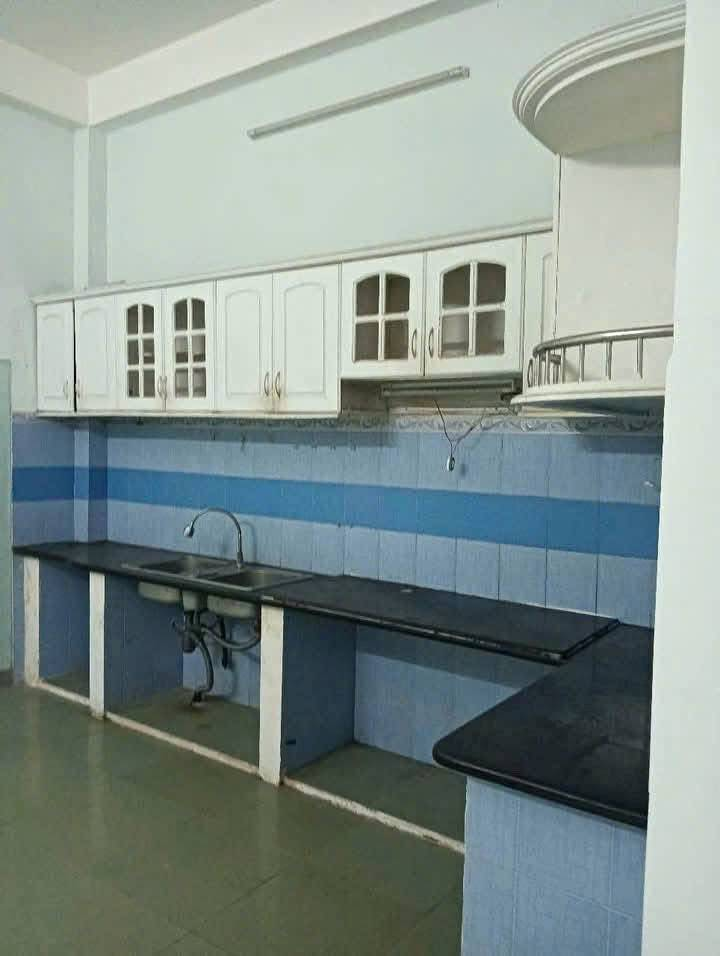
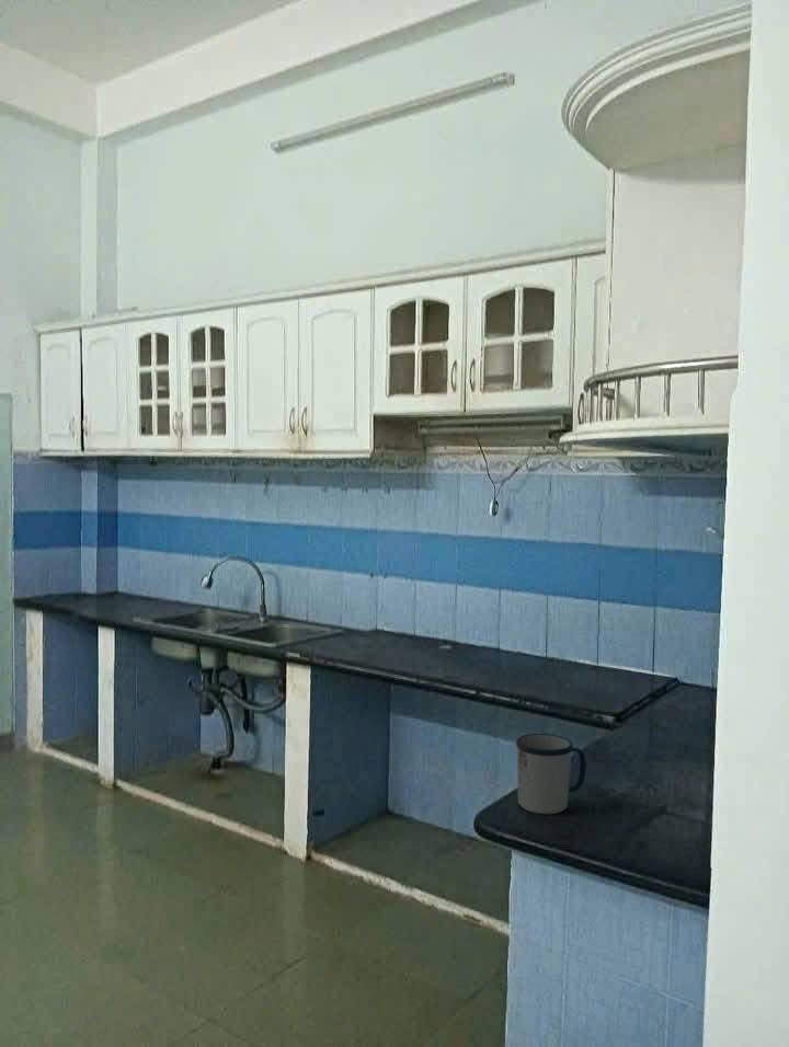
+ mug [515,733,587,815]
